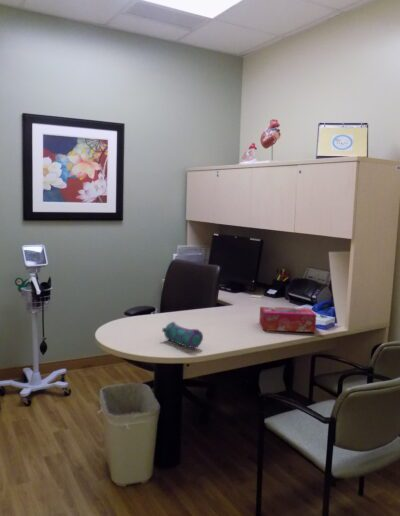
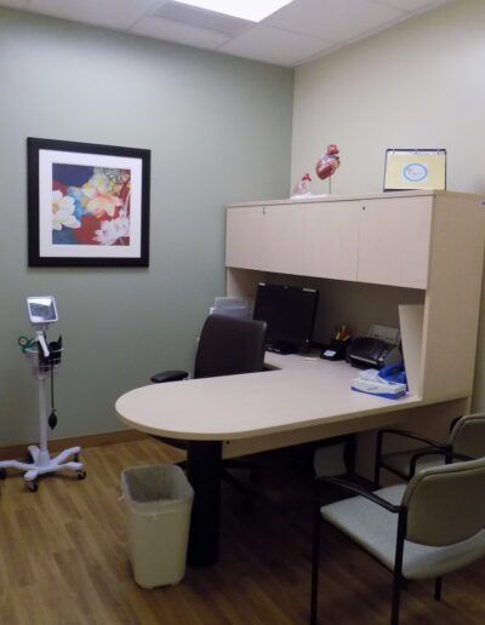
- pencil case [161,321,204,350]
- tissue box [258,306,317,333]
